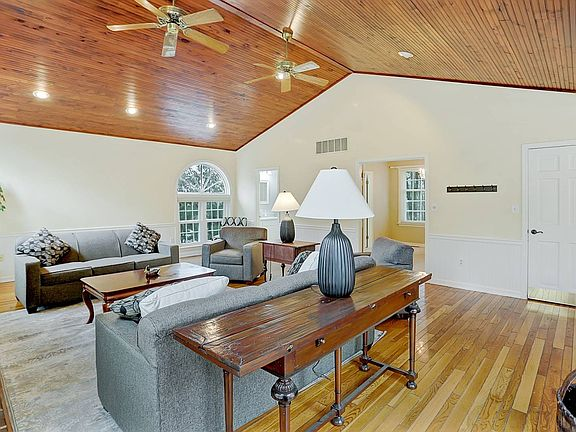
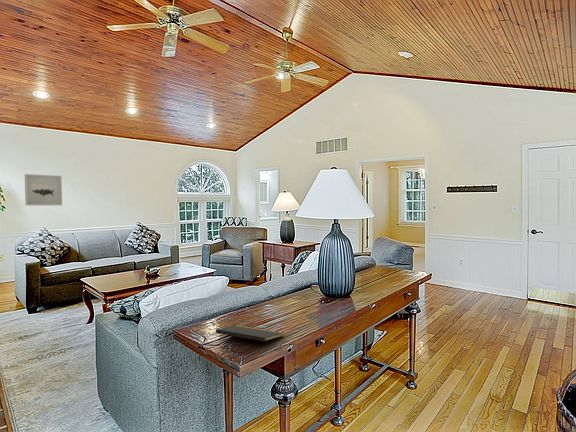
+ wall art [24,173,63,207]
+ notepad [215,324,285,351]
